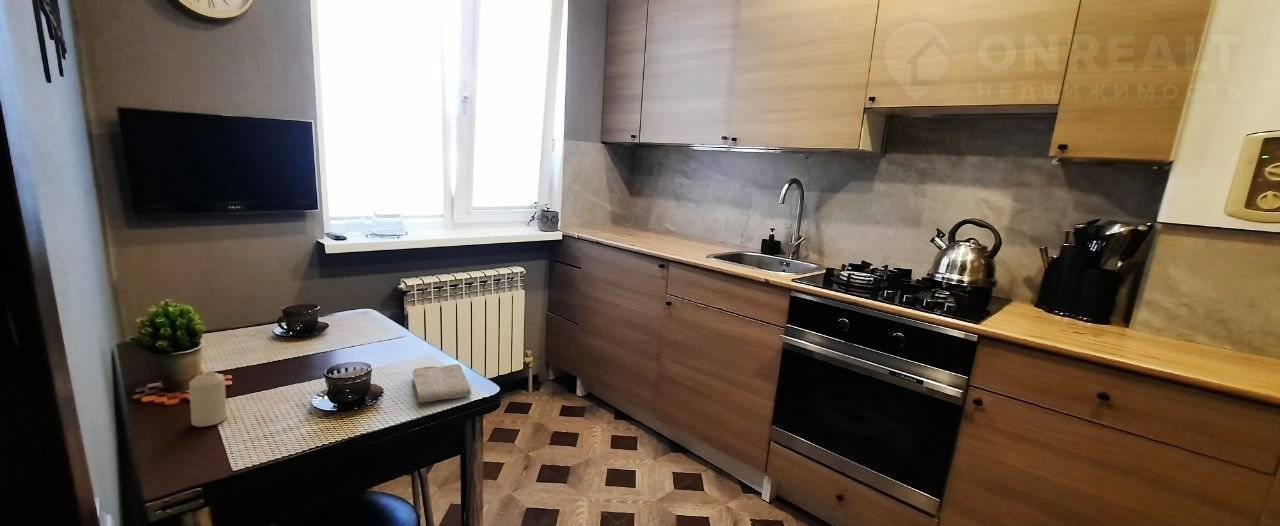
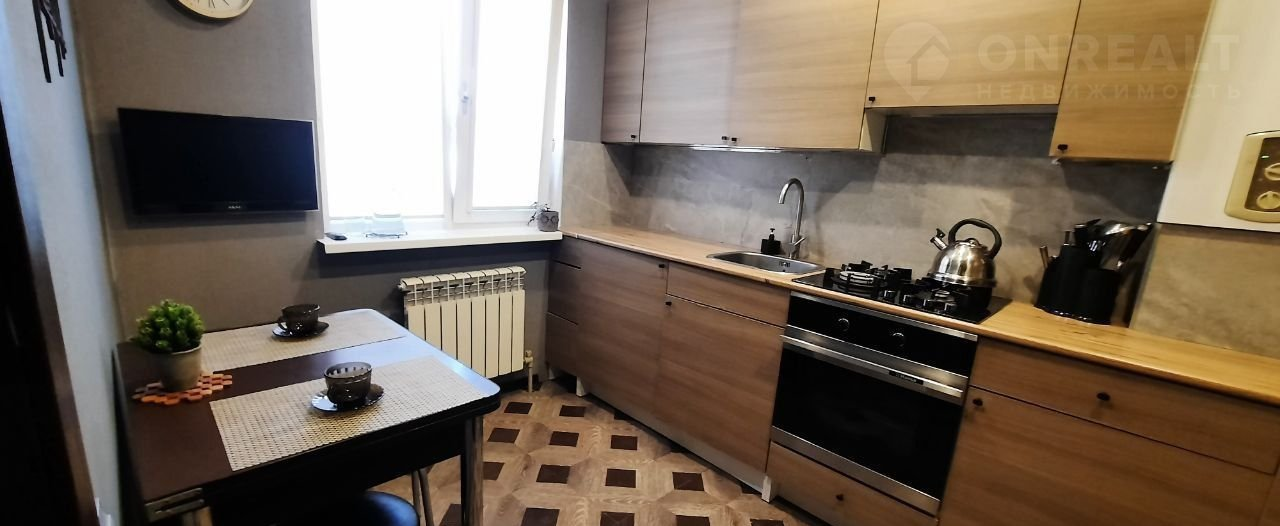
- candle [188,370,228,428]
- washcloth [412,363,472,403]
